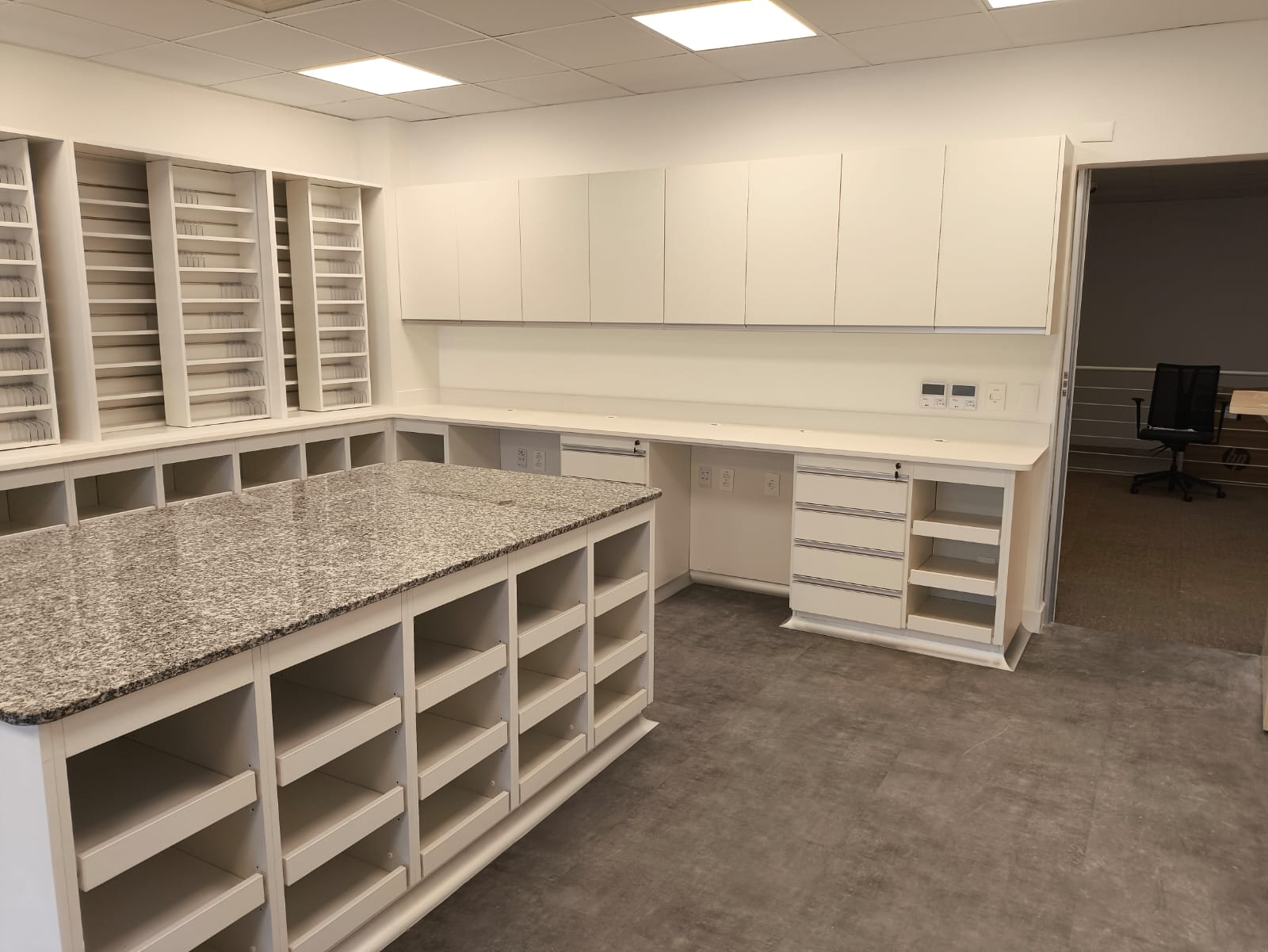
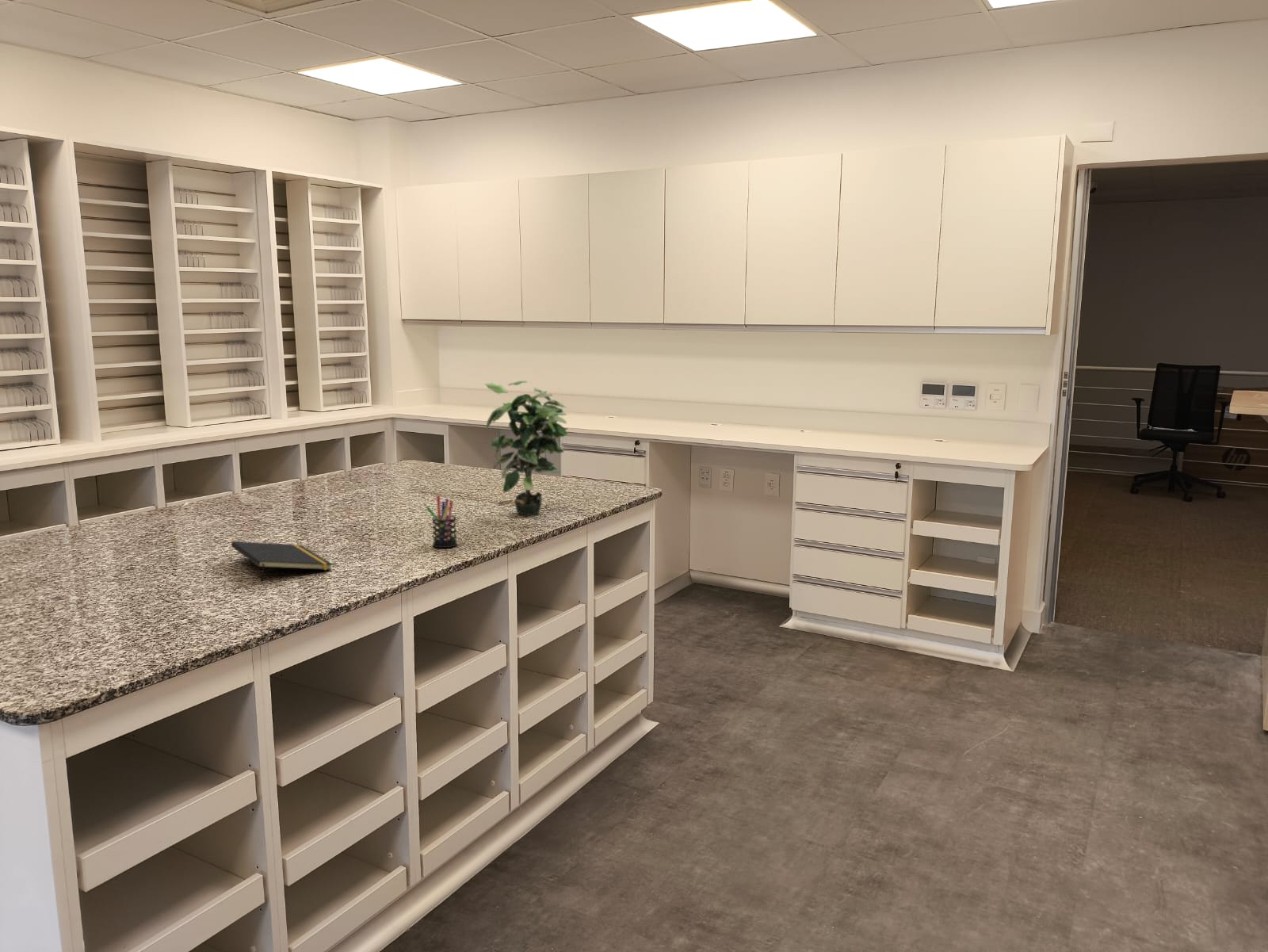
+ notepad [231,541,334,583]
+ pen holder [426,495,458,549]
+ potted plant [483,380,569,516]
